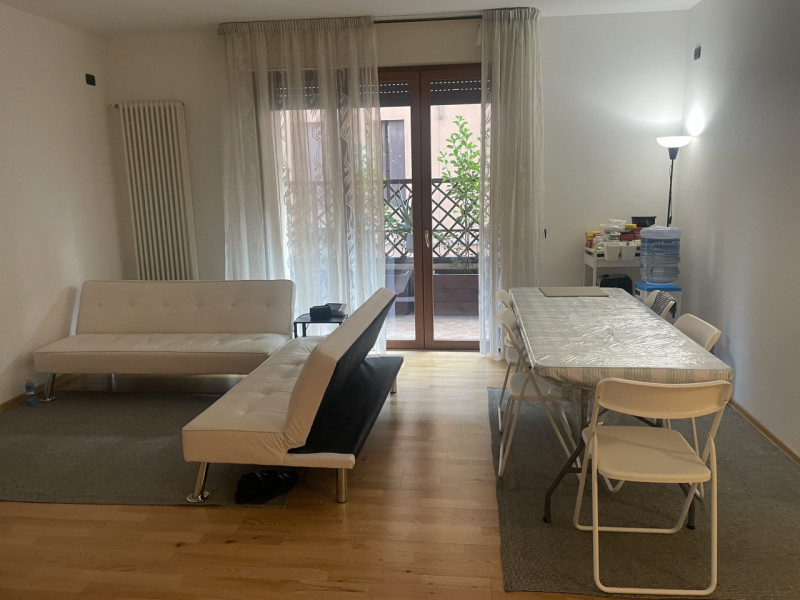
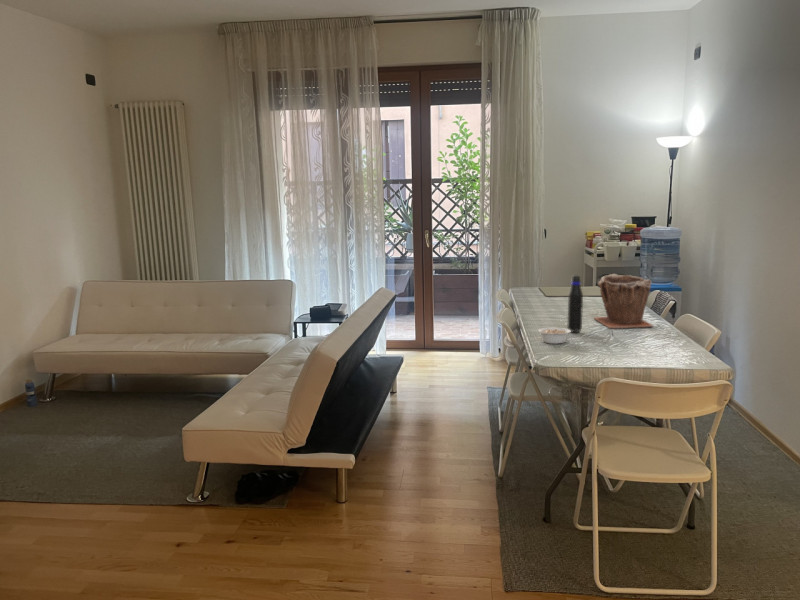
+ plant pot [593,273,654,329]
+ legume [537,326,577,345]
+ water bottle [566,274,584,334]
